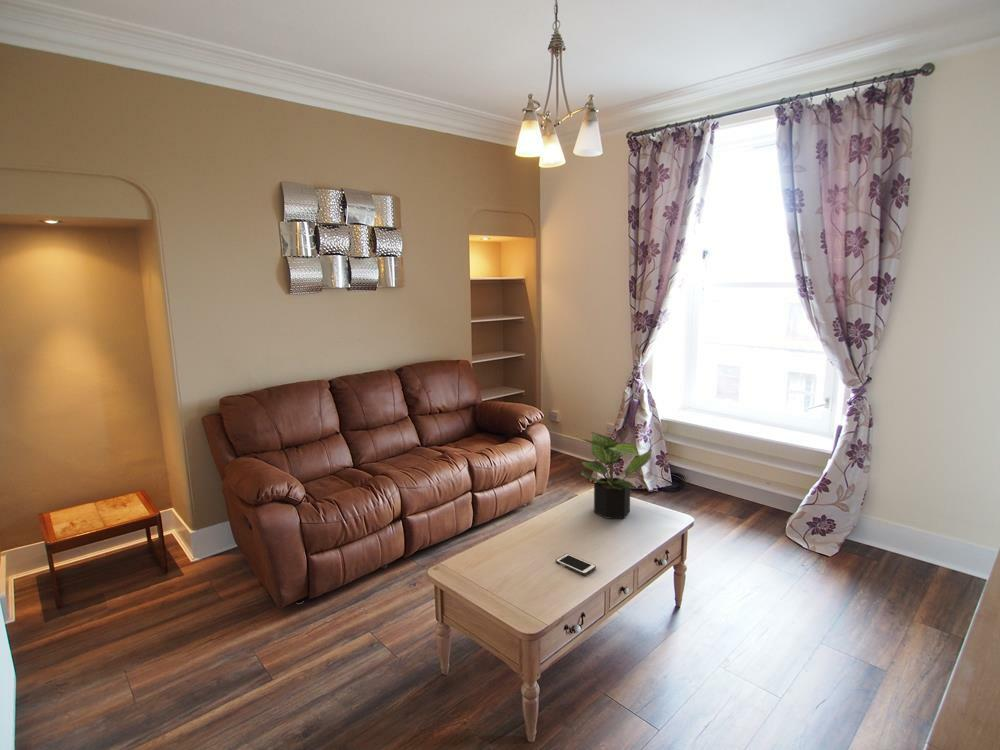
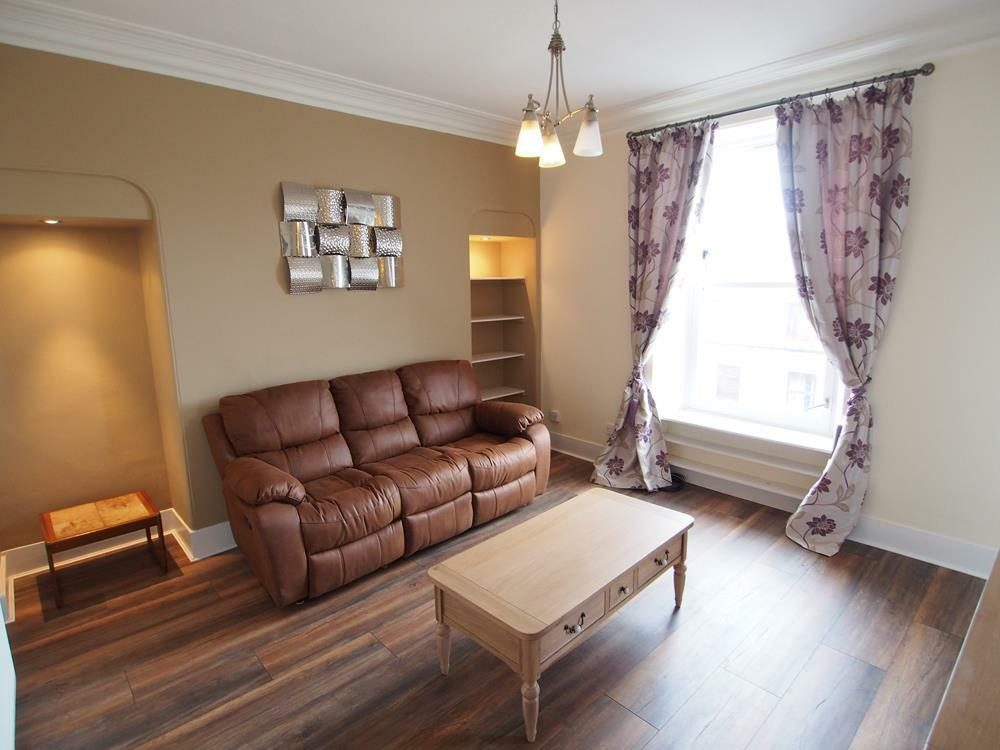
- potted plant [576,431,652,519]
- cell phone [555,553,597,576]
